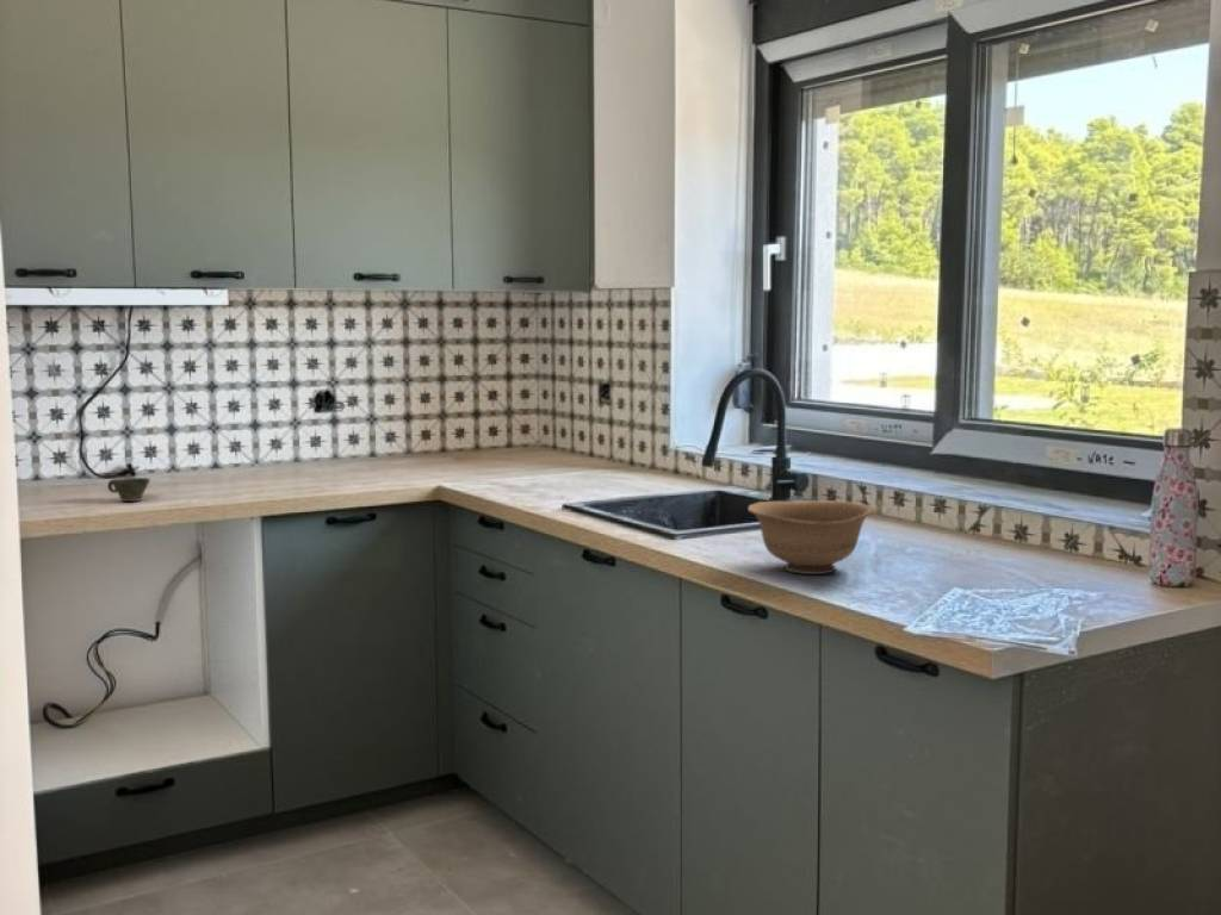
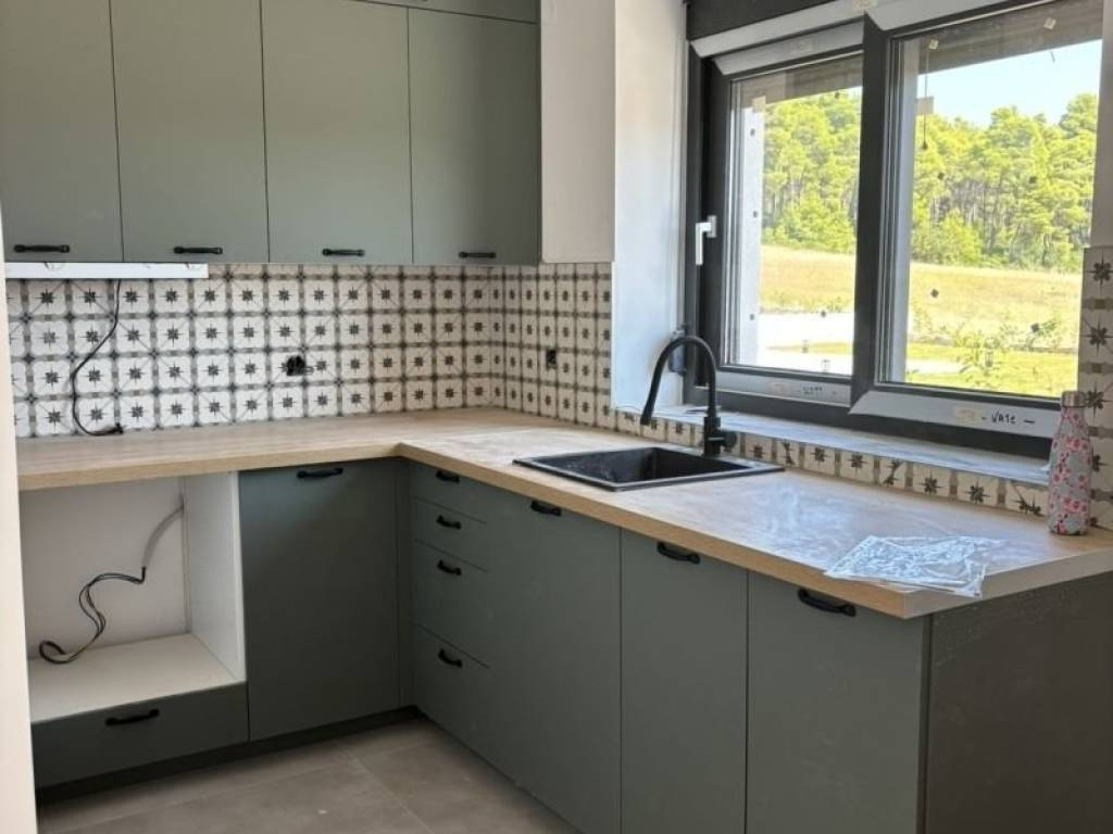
- cup [106,477,151,503]
- bowl [746,499,878,575]
